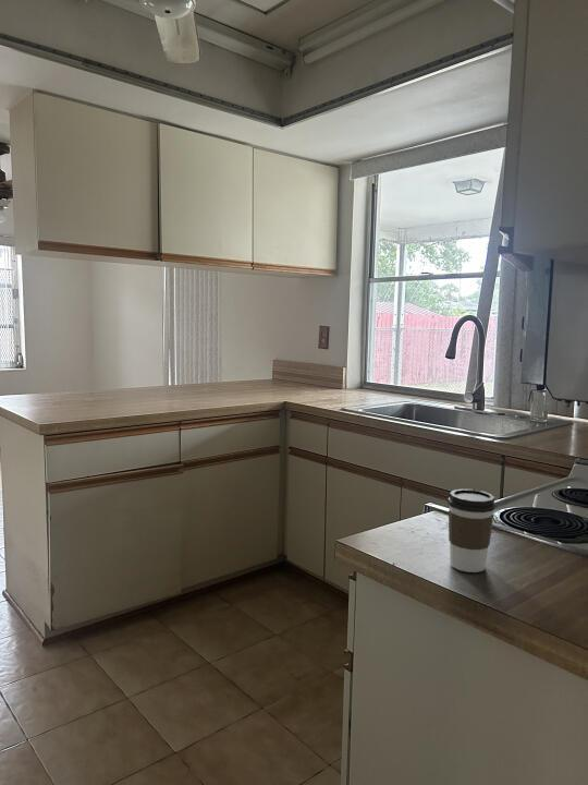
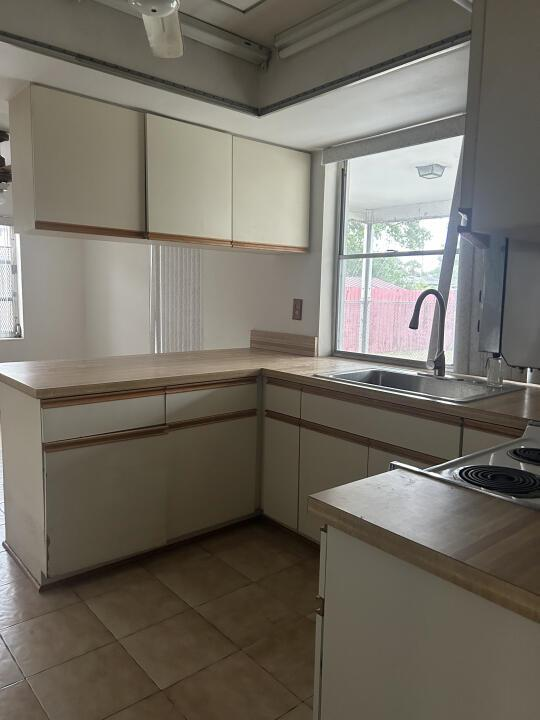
- coffee cup [446,488,497,573]
